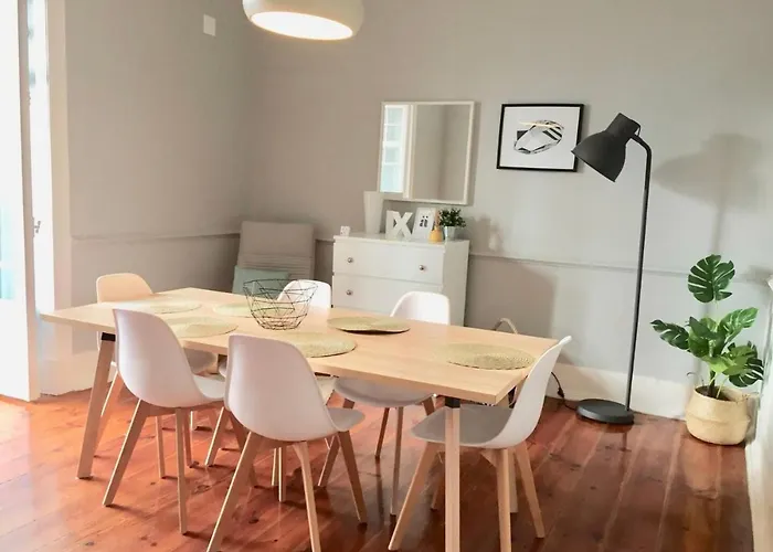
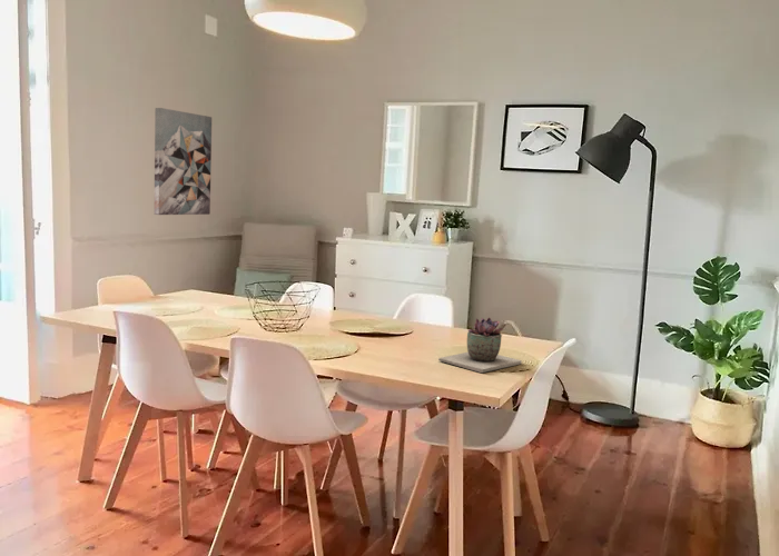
+ succulent plant [437,317,523,374]
+ wall art [154,107,213,216]
